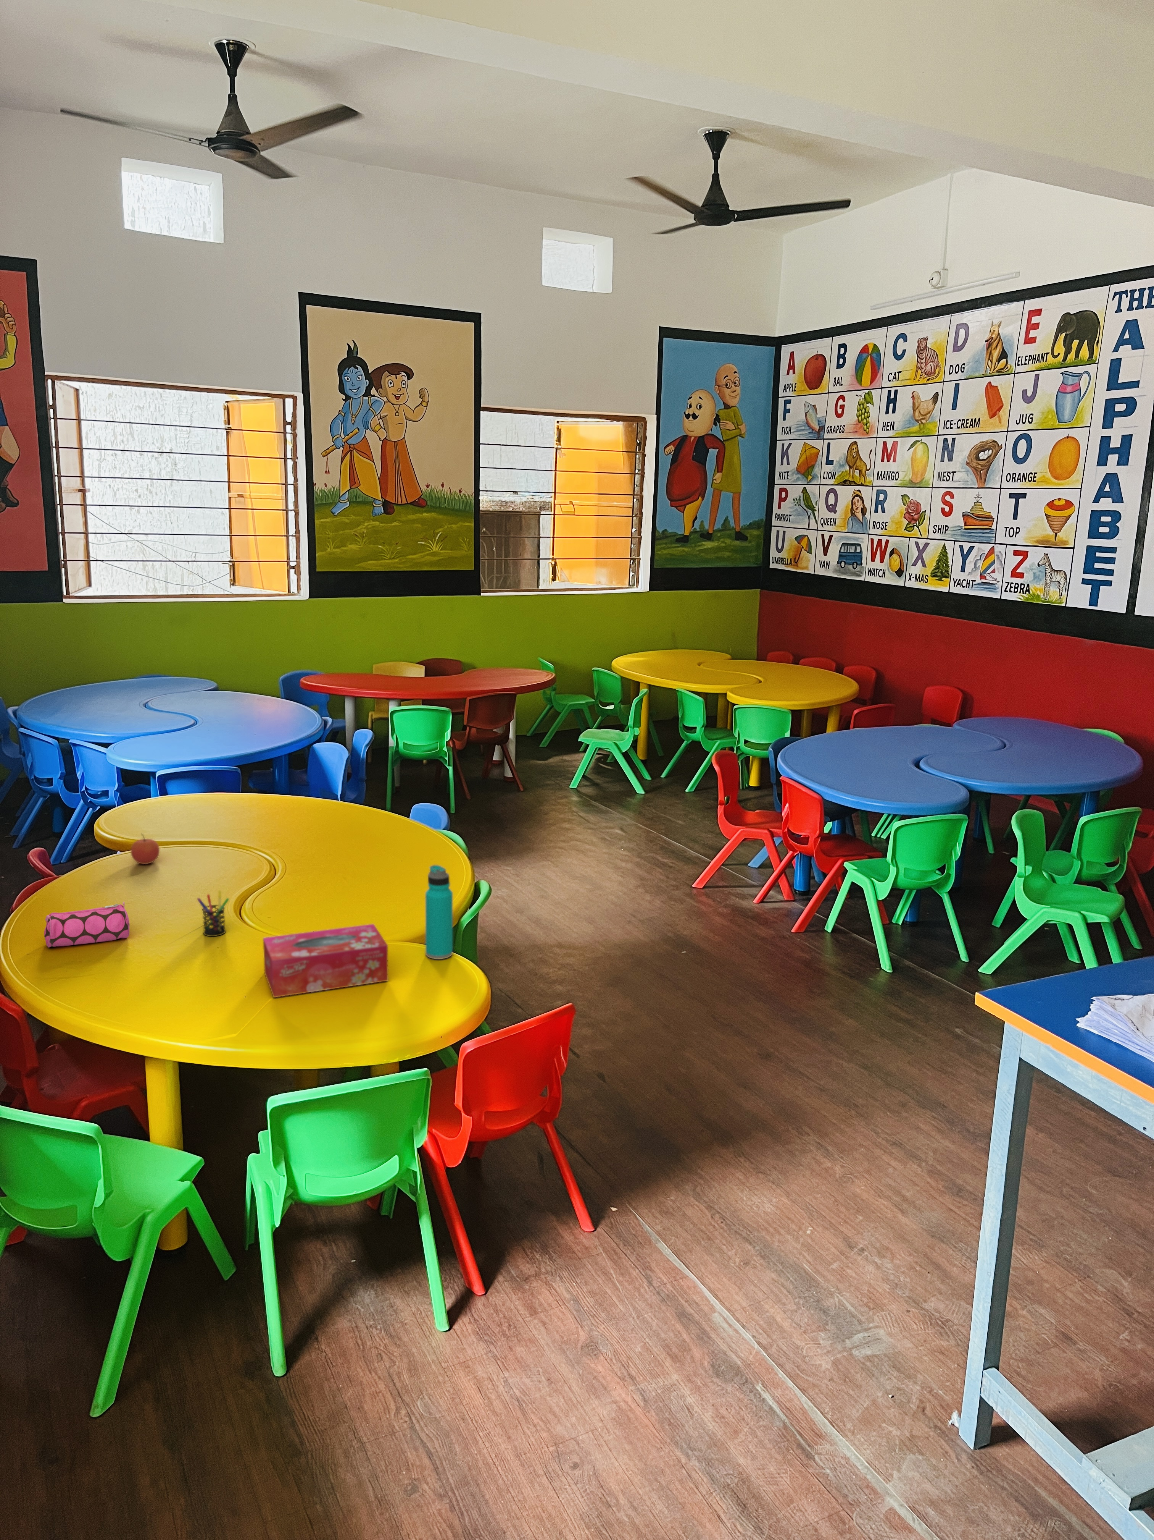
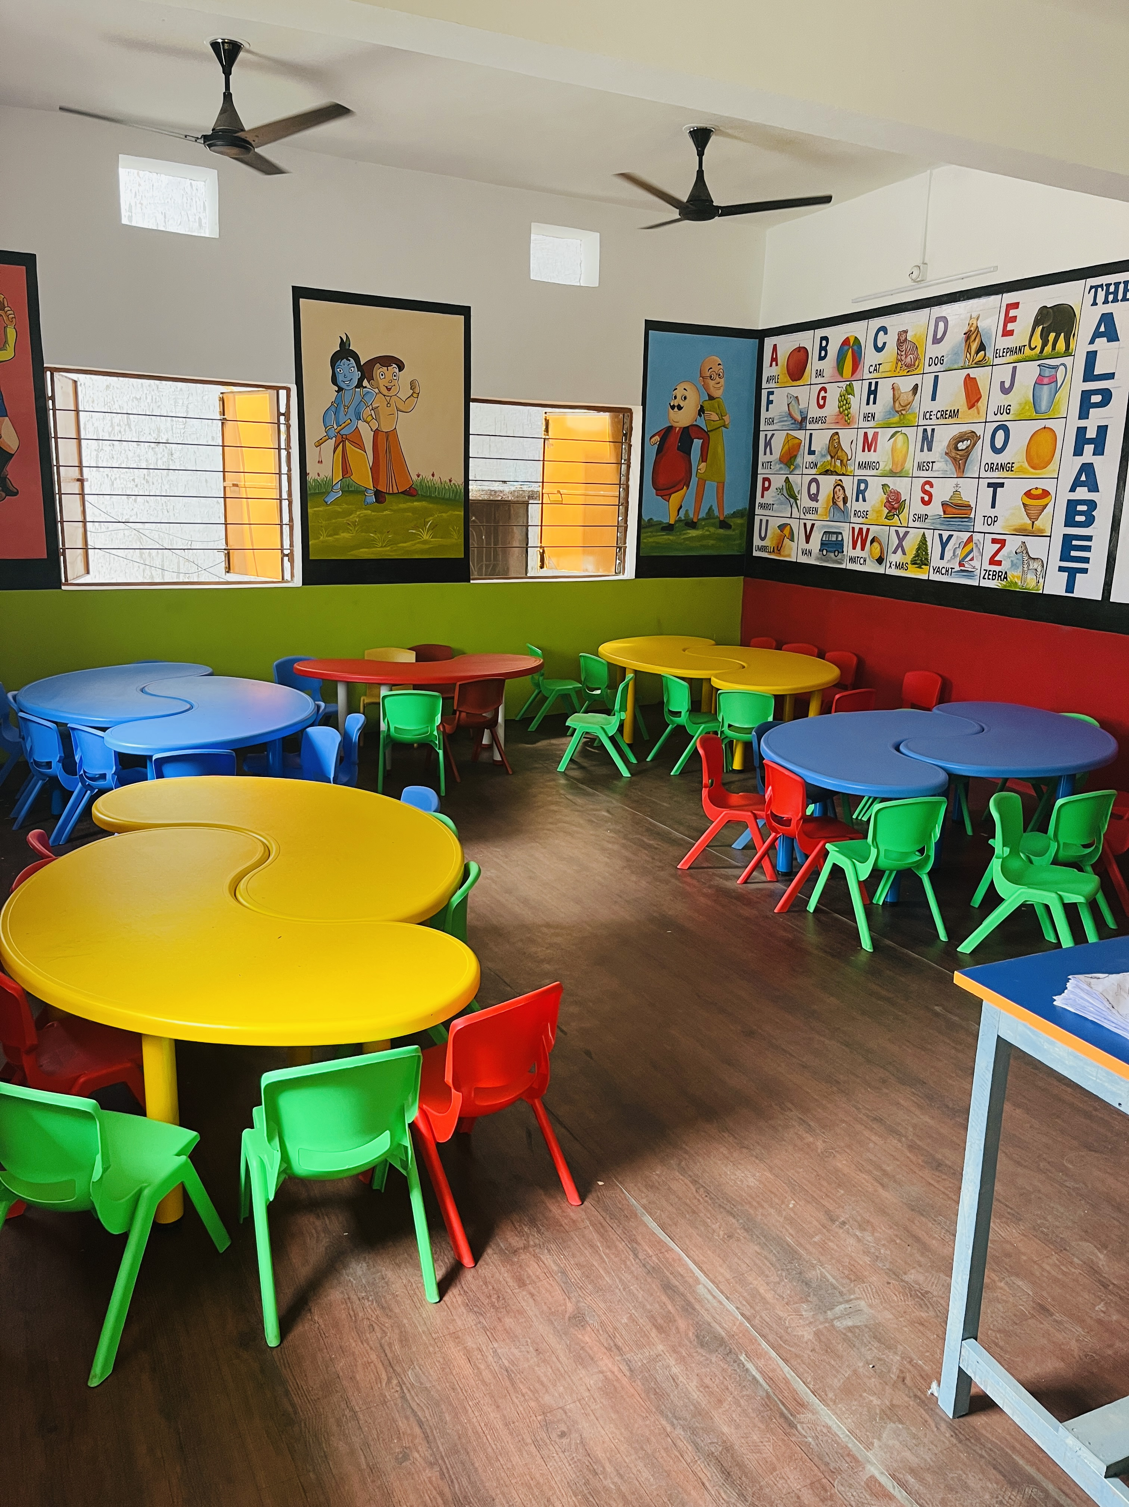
- pen holder [196,890,230,937]
- apple [131,833,160,865]
- pencil case [44,901,130,948]
- tissue box [263,924,388,998]
- water bottle [425,865,453,959]
